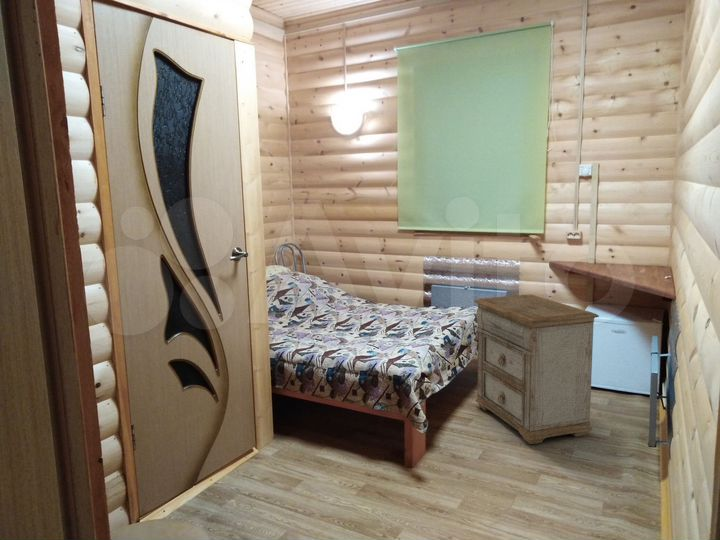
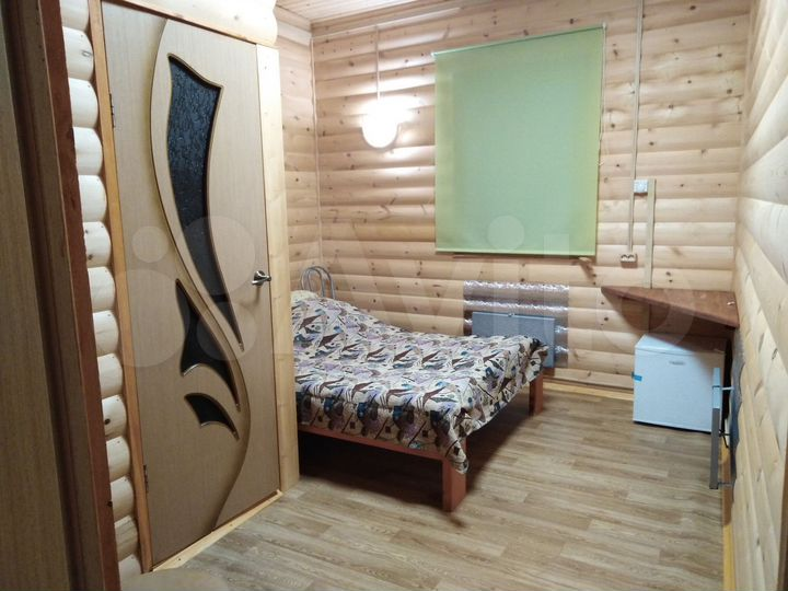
- nightstand [473,293,600,445]
